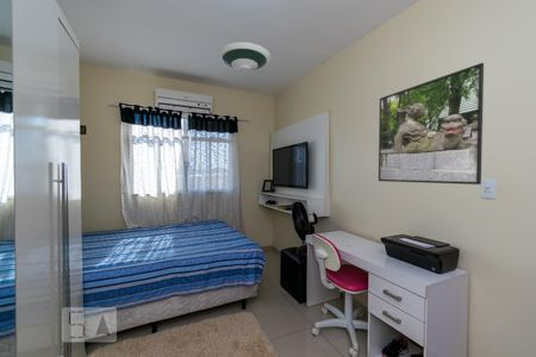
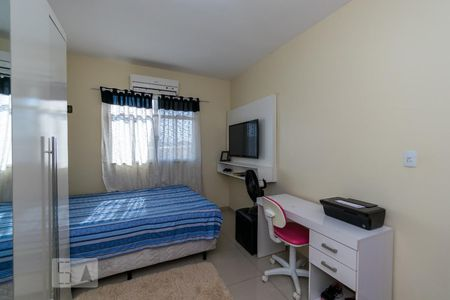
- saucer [217,40,272,73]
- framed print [378,62,485,186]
